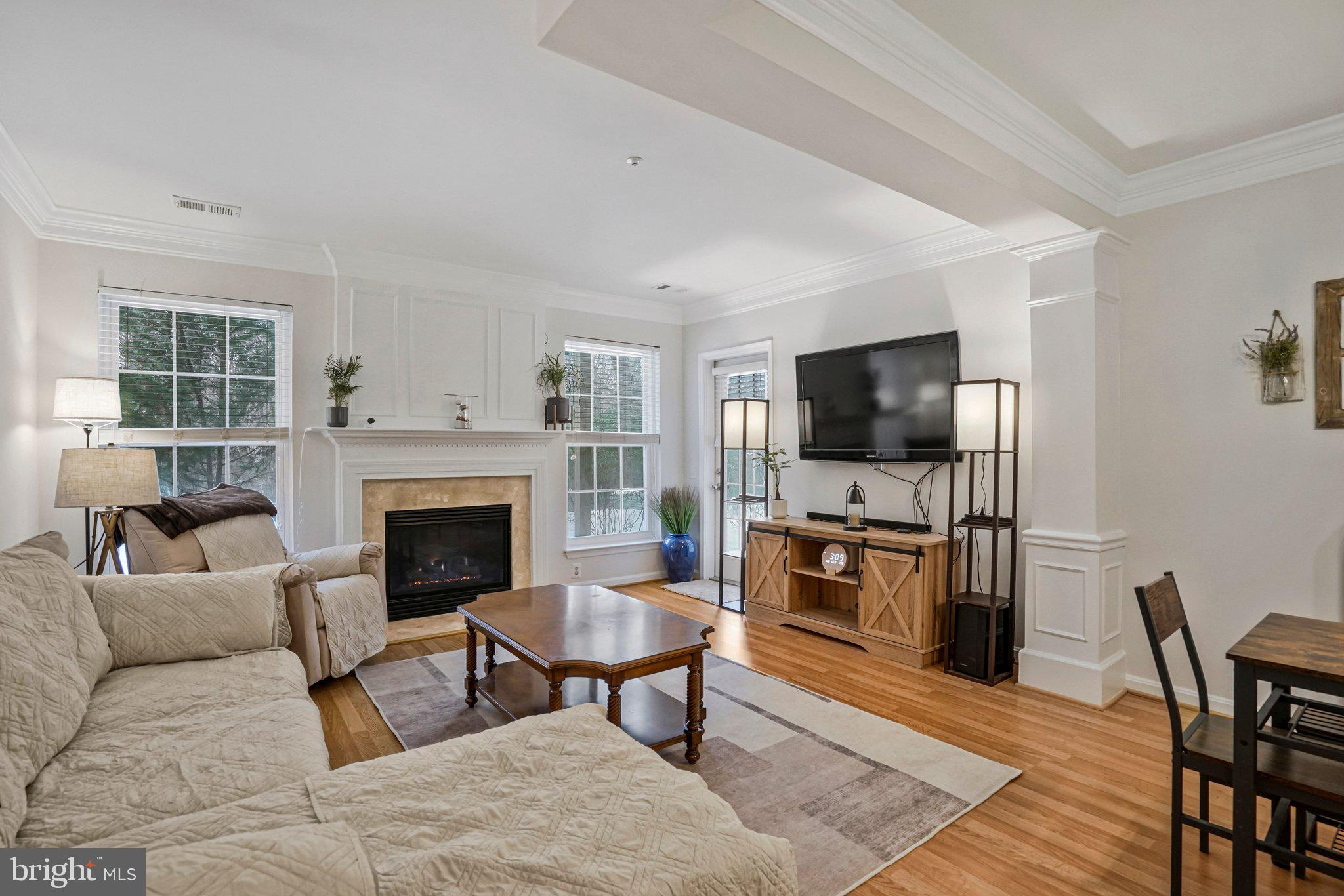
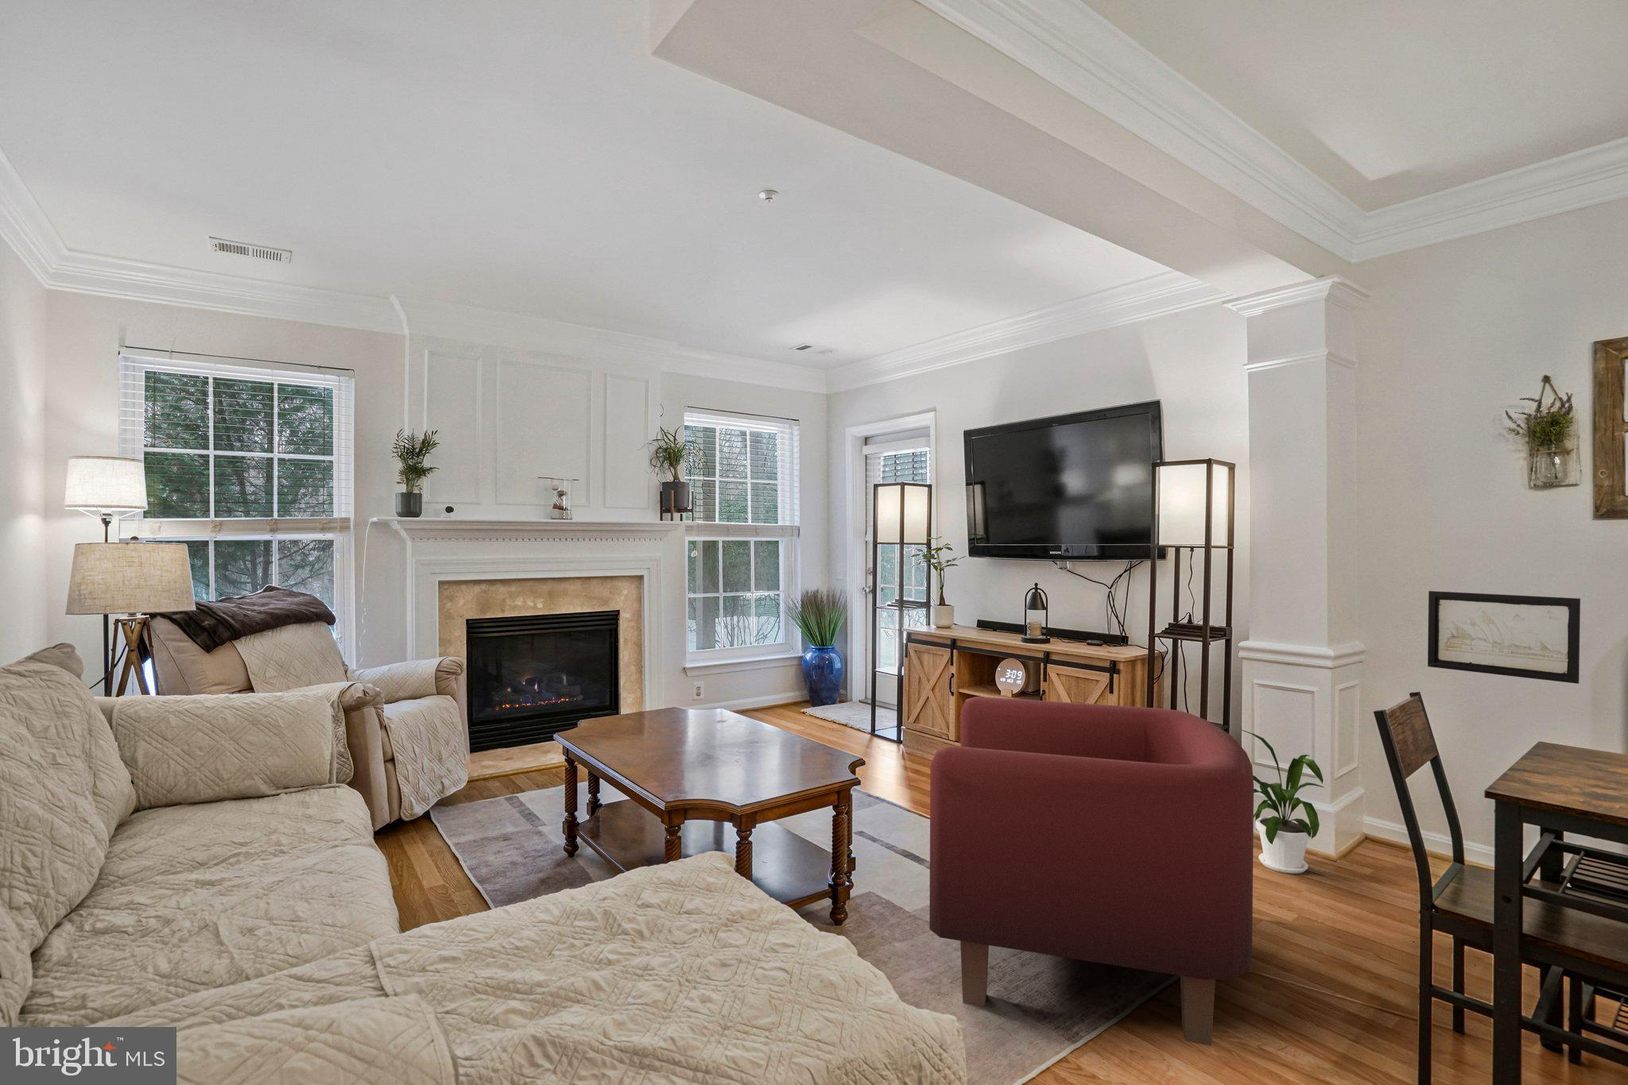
+ house plant [1240,729,1324,874]
+ armchair [928,696,1255,1046]
+ wall art [1427,590,1581,684]
